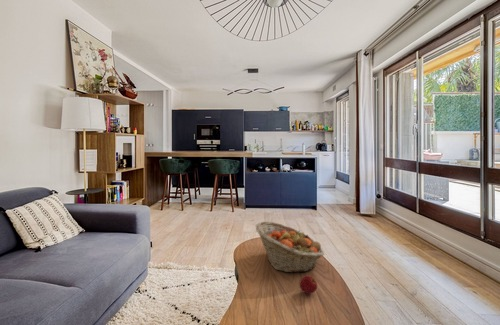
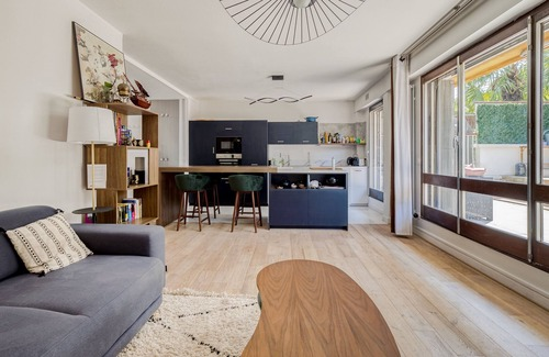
- fruit basket [255,220,325,273]
- apple [299,274,318,295]
